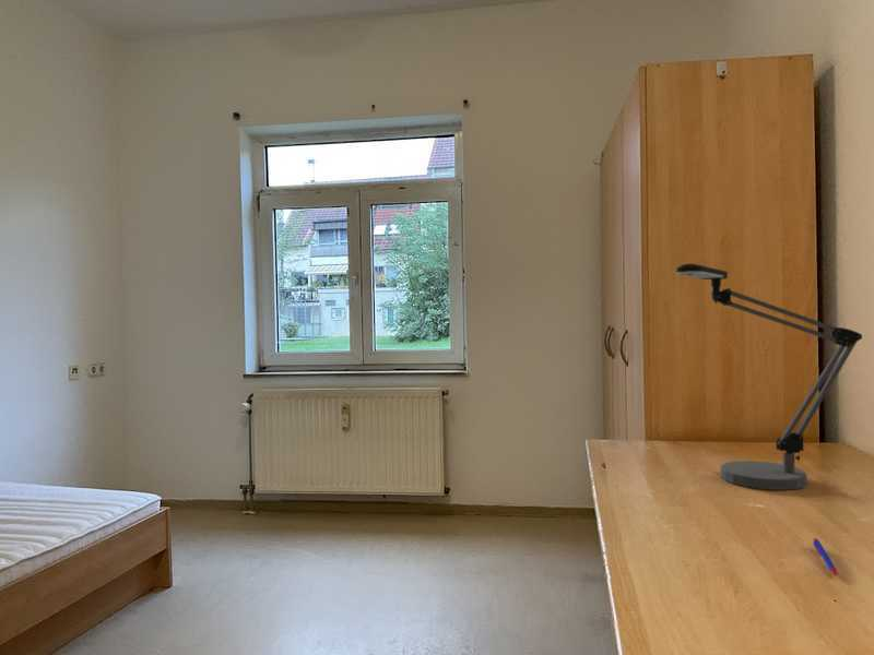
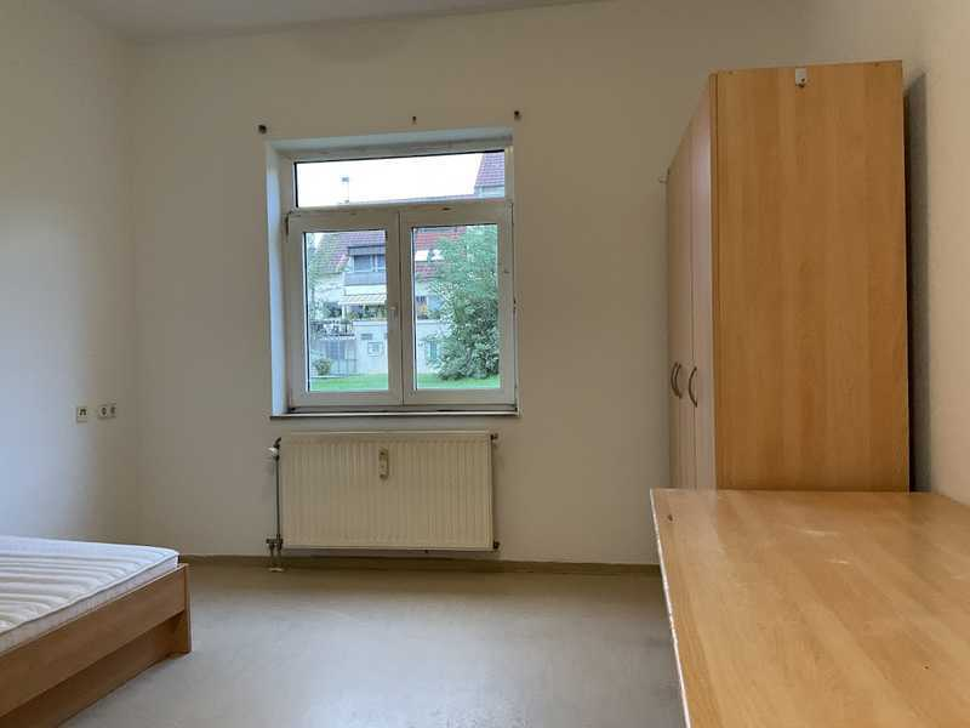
- desk lamp [675,263,863,491]
- pen [812,537,839,577]
